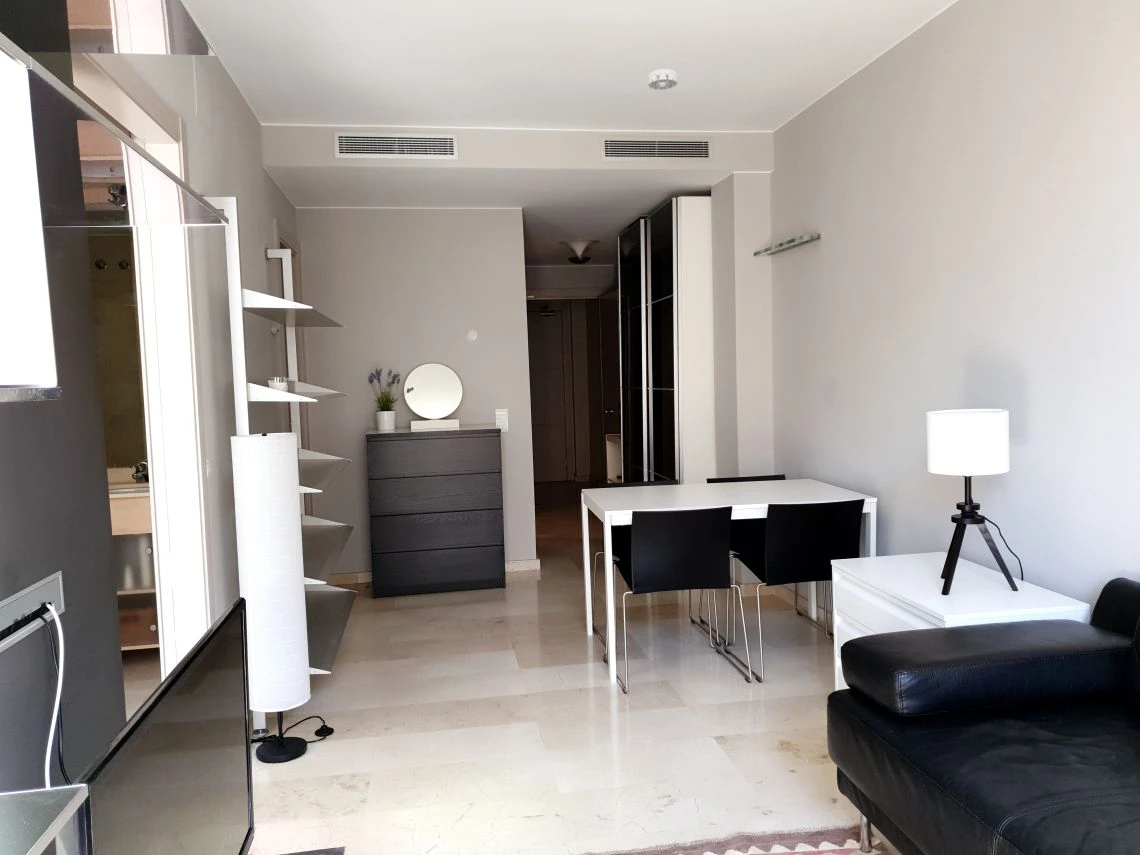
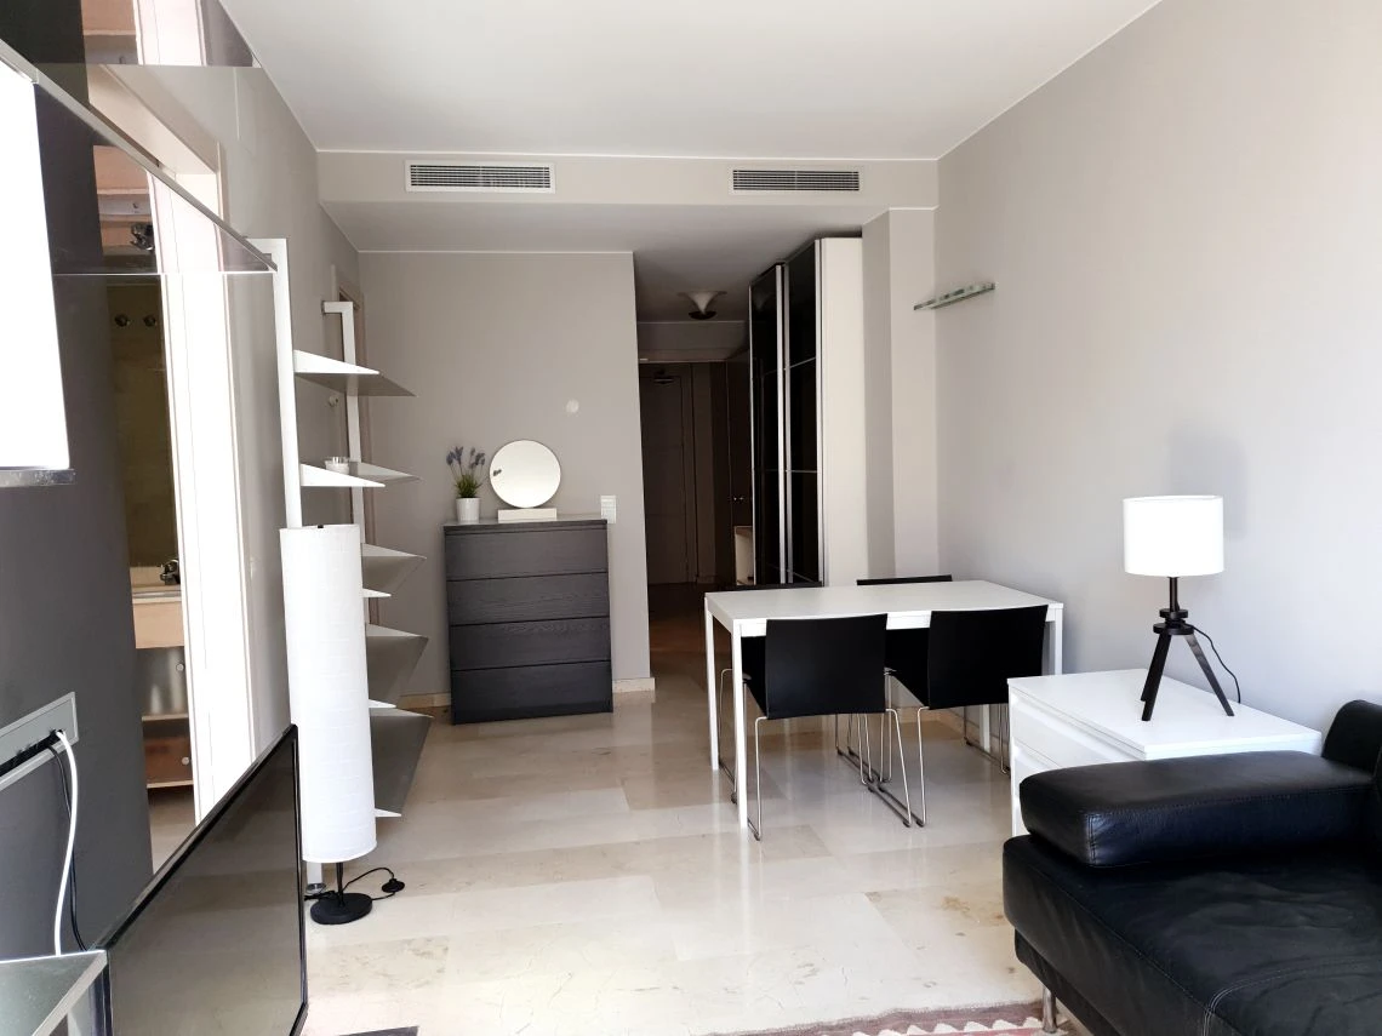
- smoke detector [647,68,678,91]
